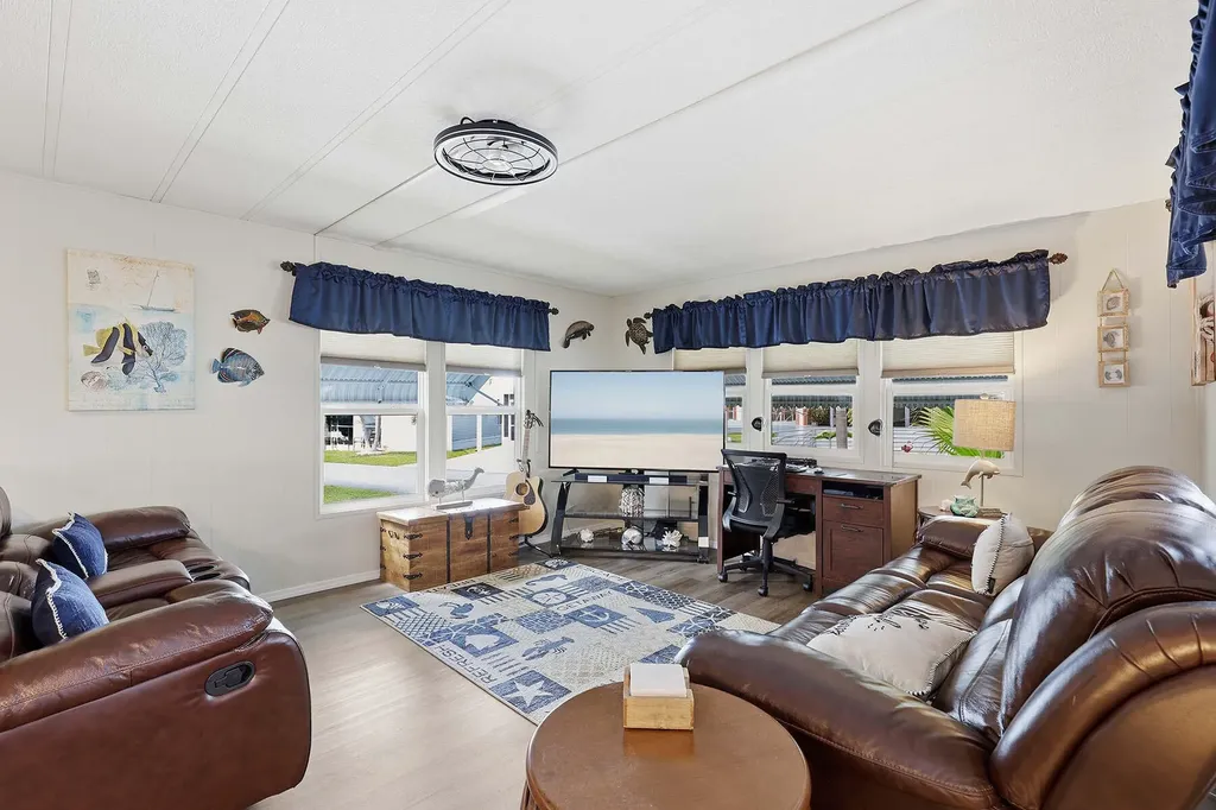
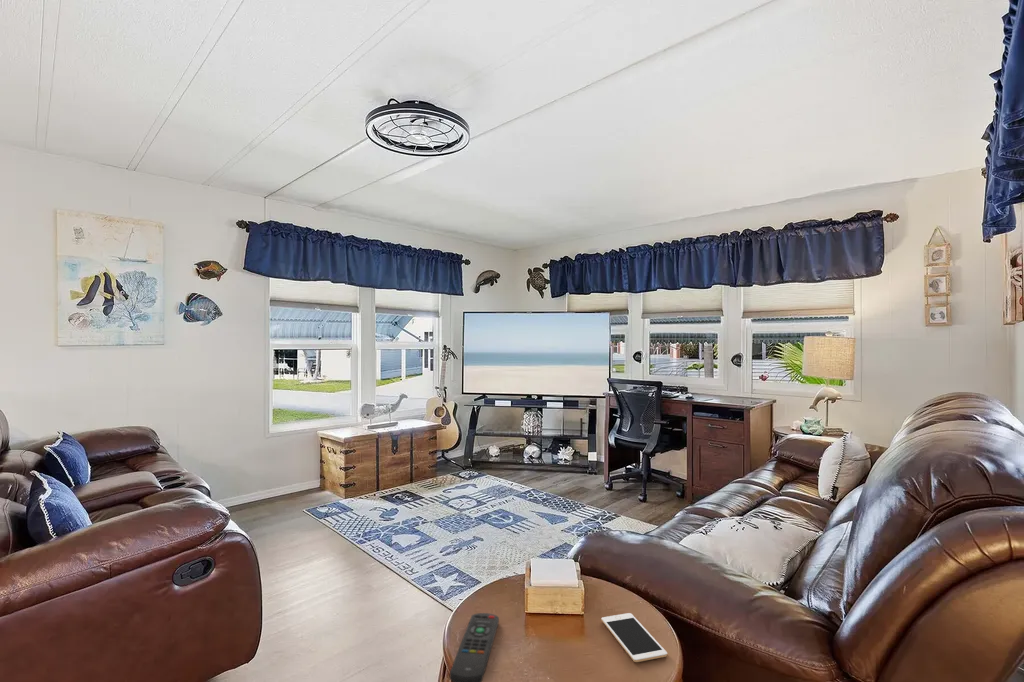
+ cell phone [601,612,668,663]
+ remote control [449,612,500,682]
